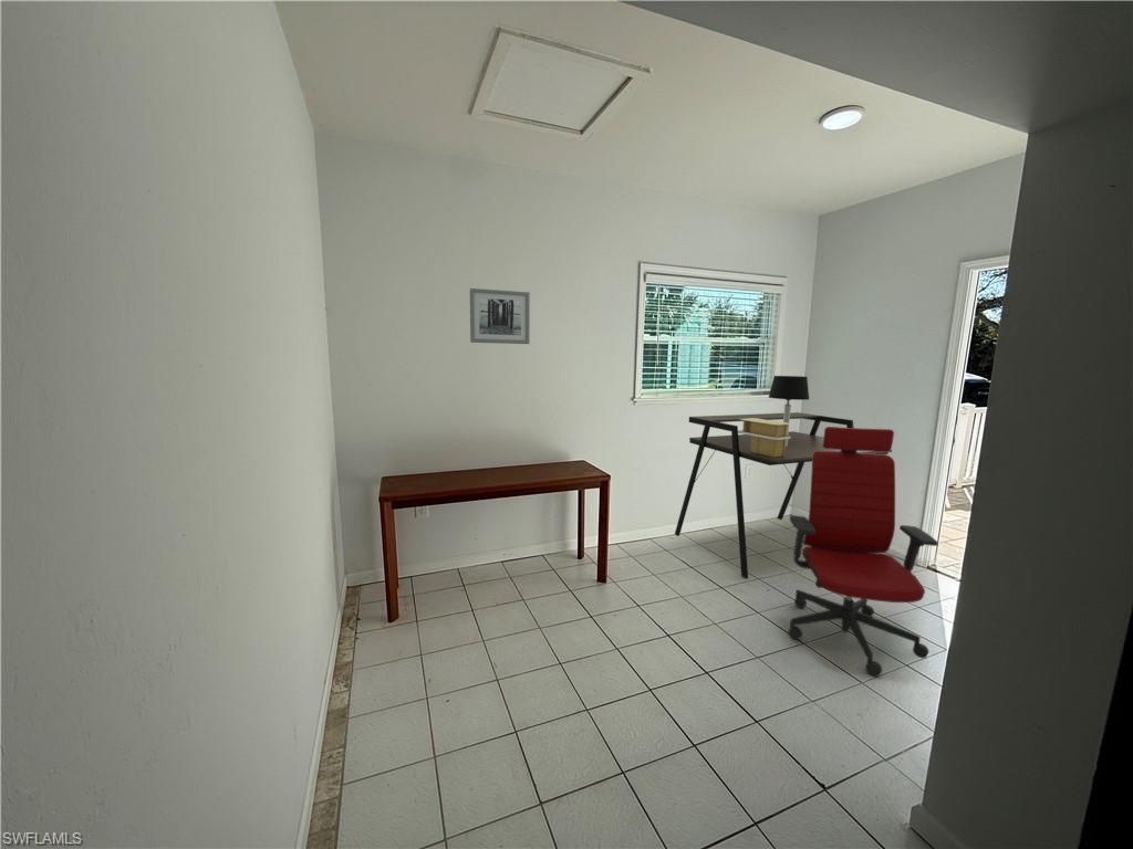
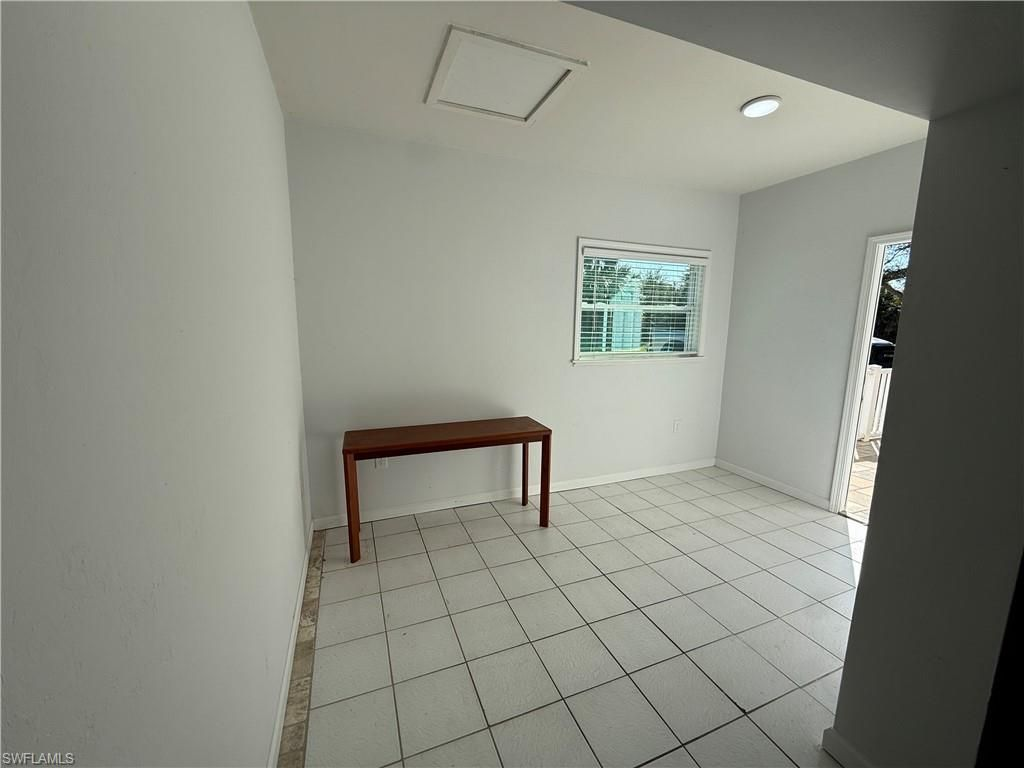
- desk [674,411,893,579]
- office chair [788,426,939,678]
- table lamp [768,375,810,447]
- wall art [469,287,531,345]
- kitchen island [738,418,792,458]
